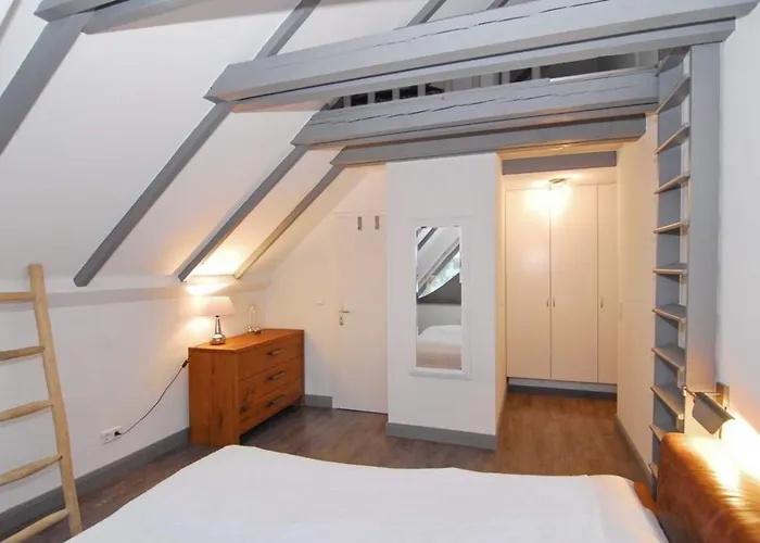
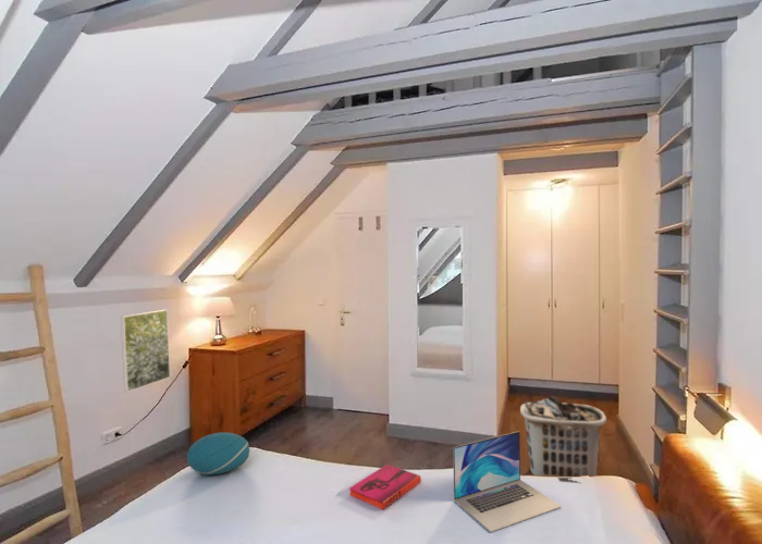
+ clothes hamper [519,395,607,484]
+ hardback book [348,463,422,511]
+ cushion [186,432,250,475]
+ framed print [120,309,171,393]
+ laptop [452,430,563,533]
